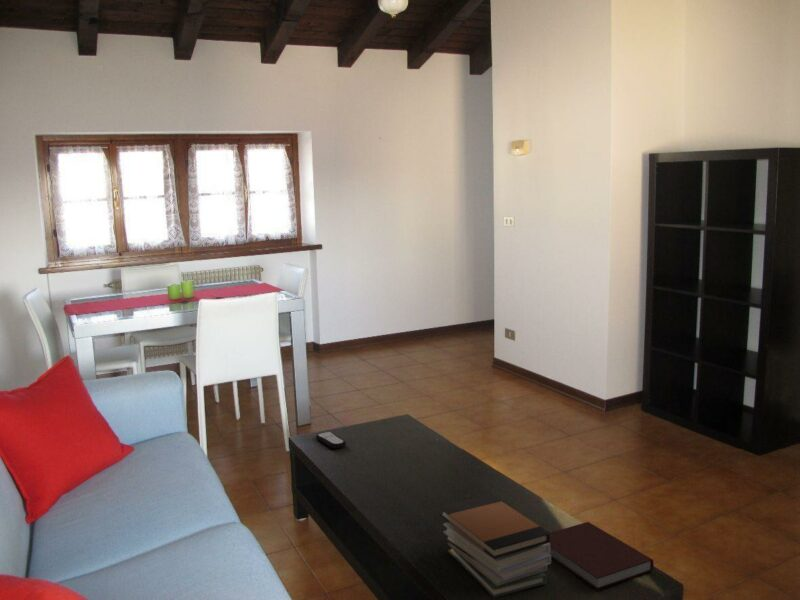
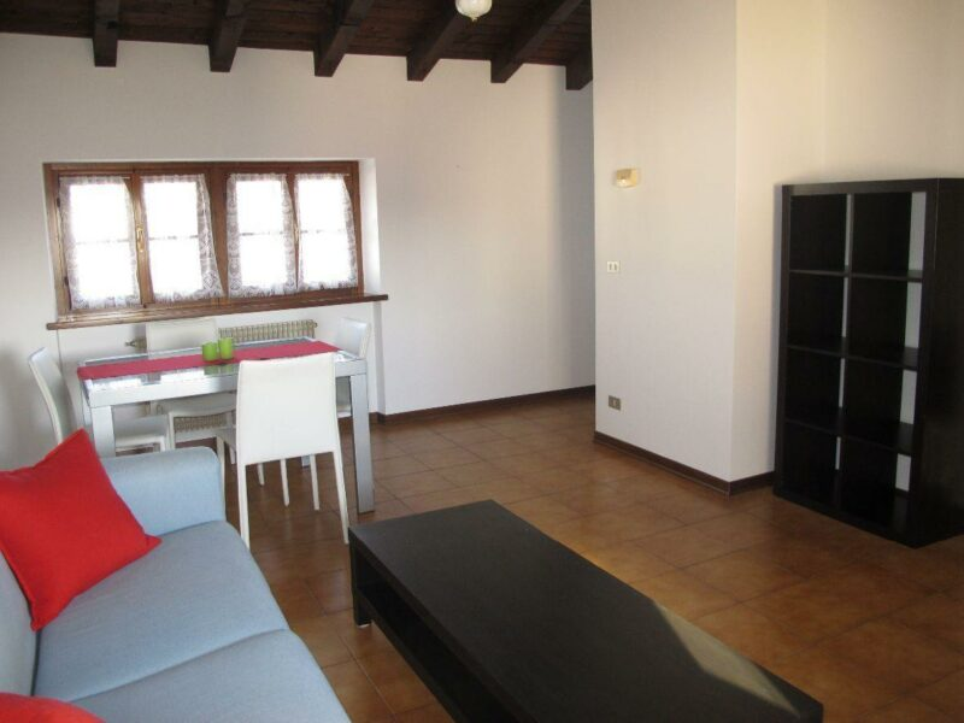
- remote control [315,431,347,449]
- notebook [549,521,655,590]
- book stack [438,493,552,599]
